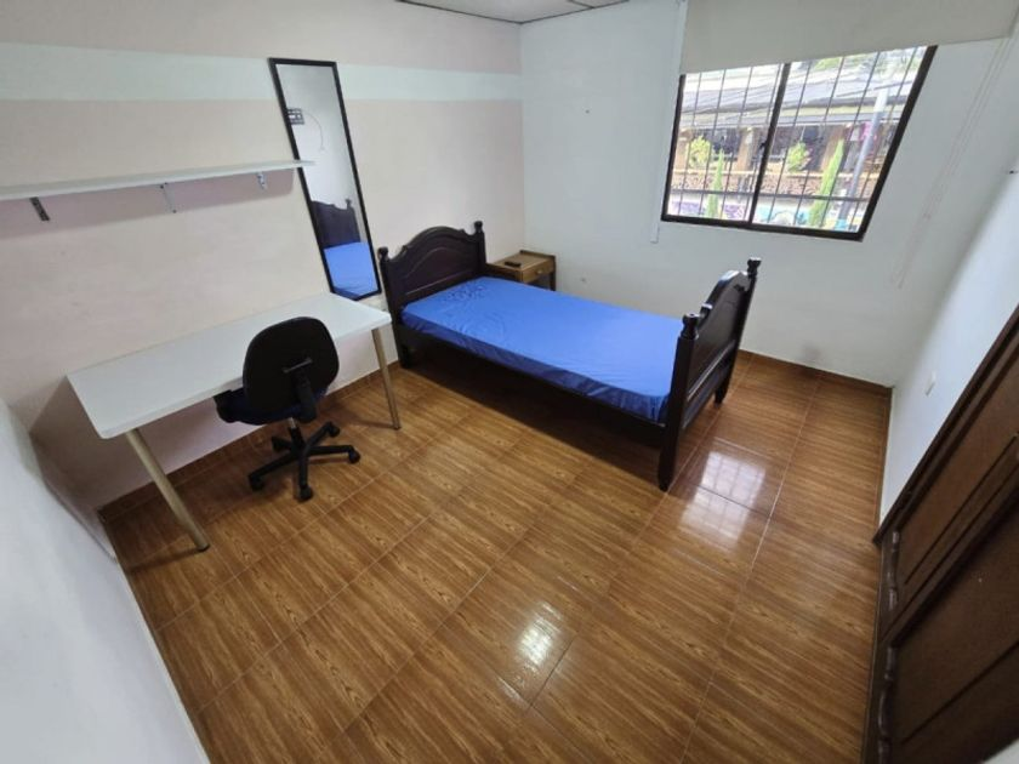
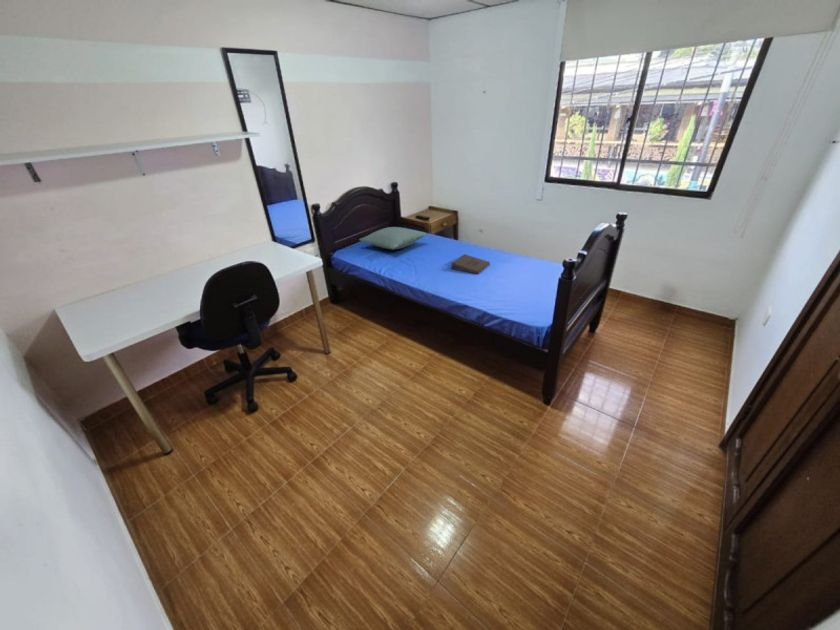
+ pillow [358,226,427,251]
+ pizza box [450,253,491,275]
